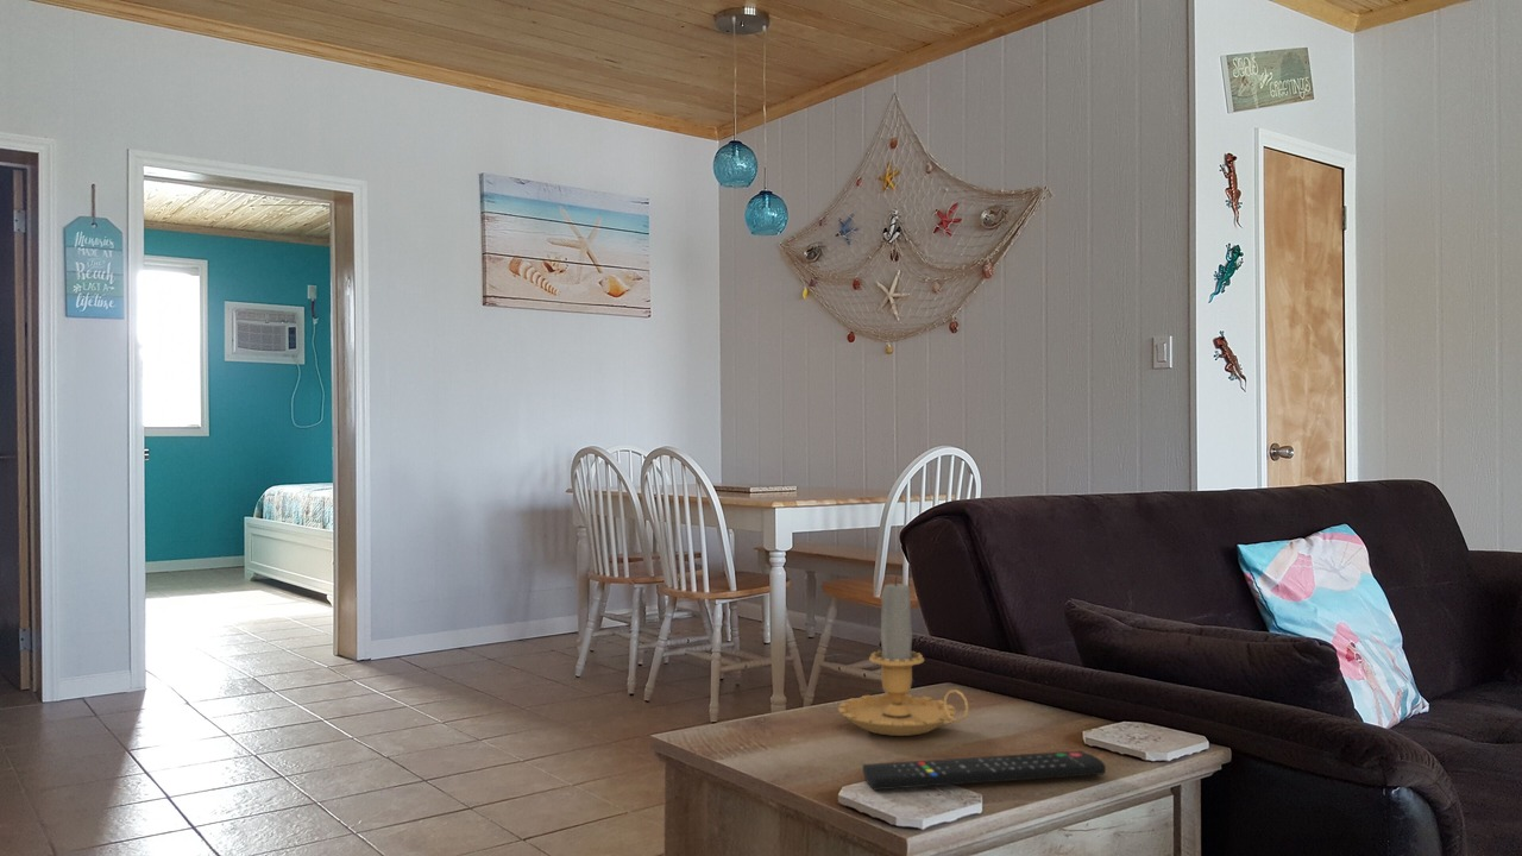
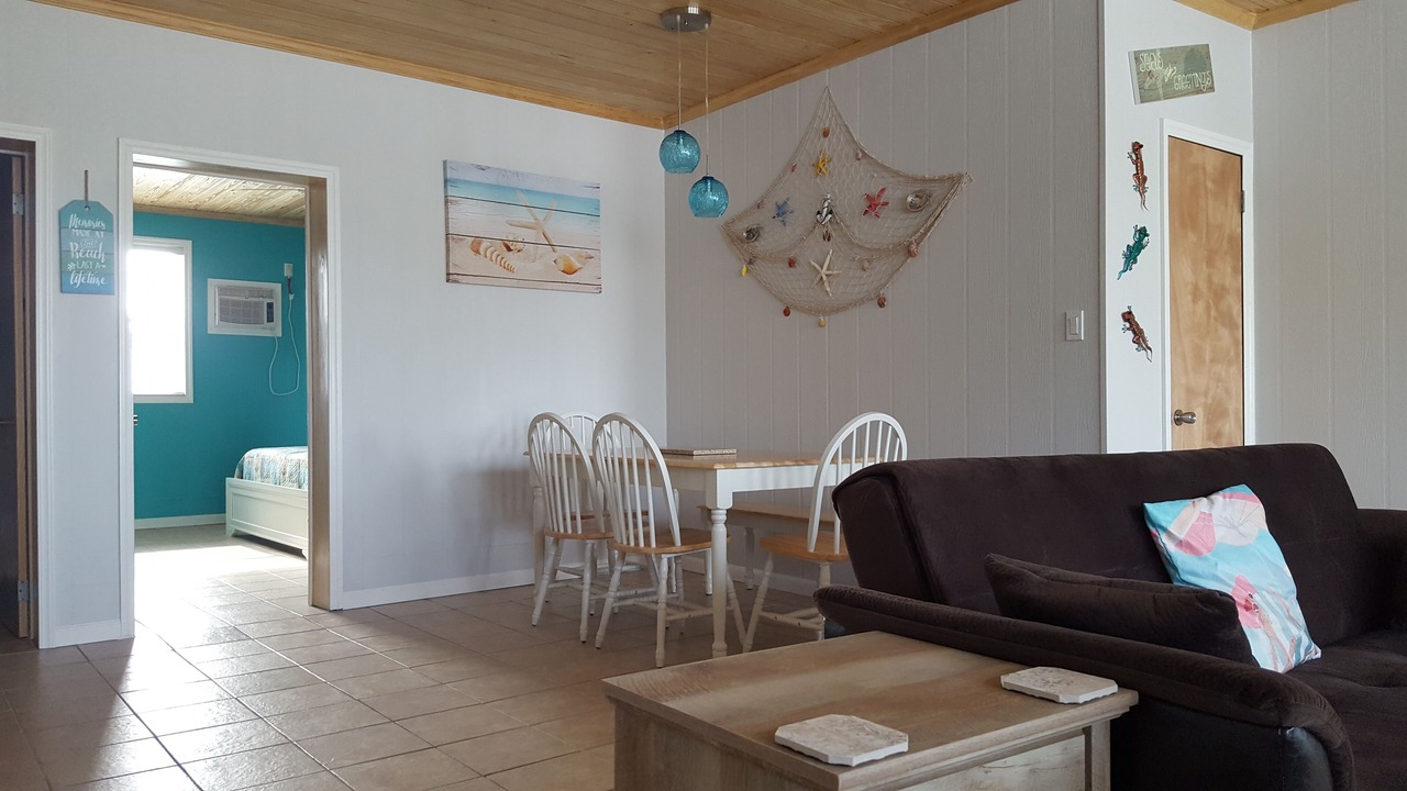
- candle [837,577,969,737]
- remote control [862,750,1107,791]
